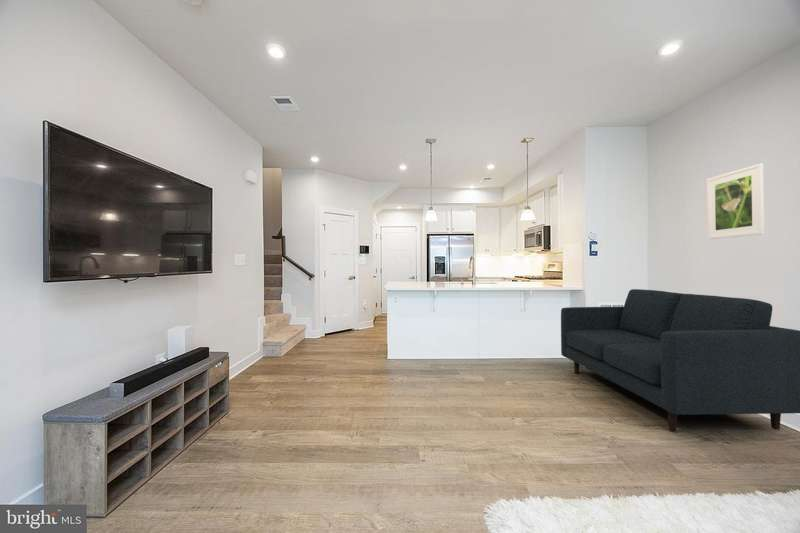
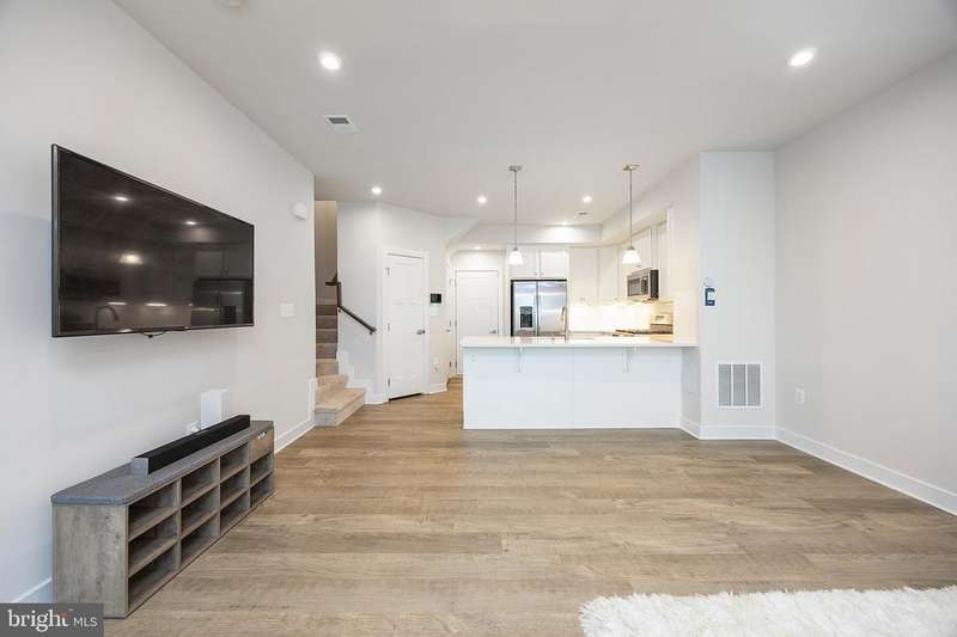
- sofa [560,288,800,432]
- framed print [706,162,766,240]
